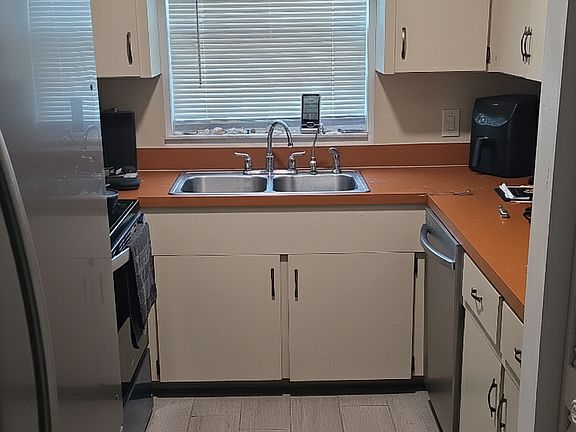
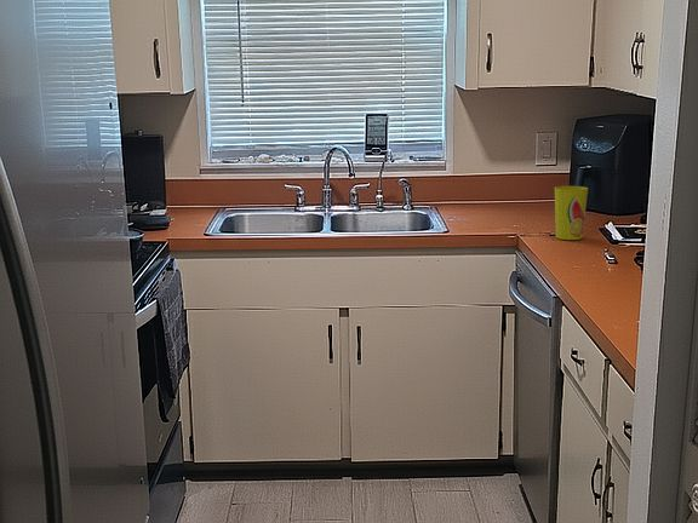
+ cup [554,185,589,241]
